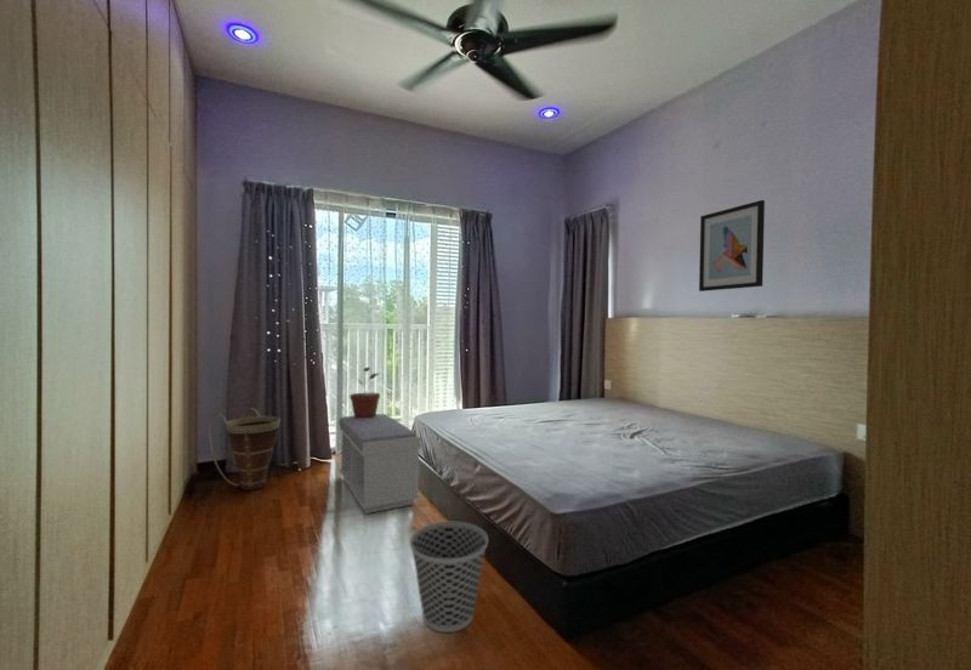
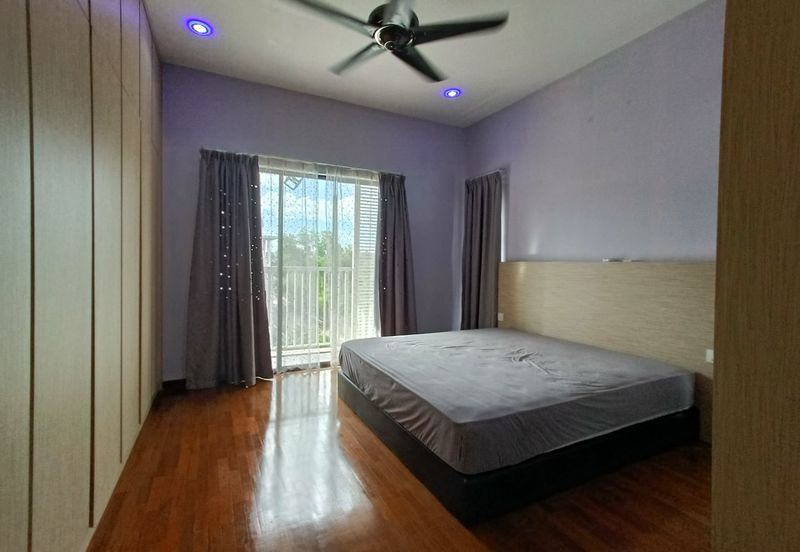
- basket [208,407,282,492]
- bench [337,413,422,515]
- potted plant [348,367,381,418]
- wall art [698,199,766,293]
- wastebasket [409,521,489,634]
